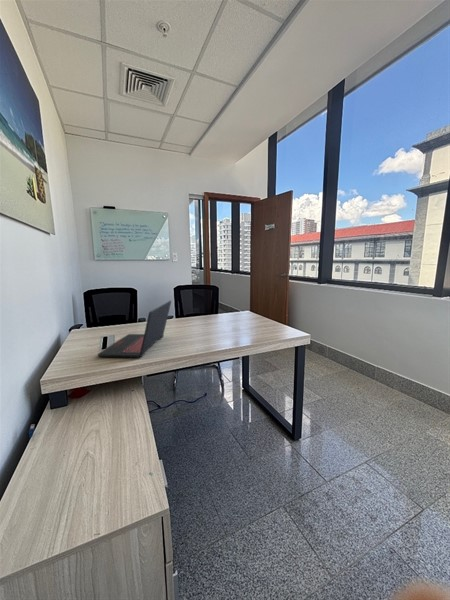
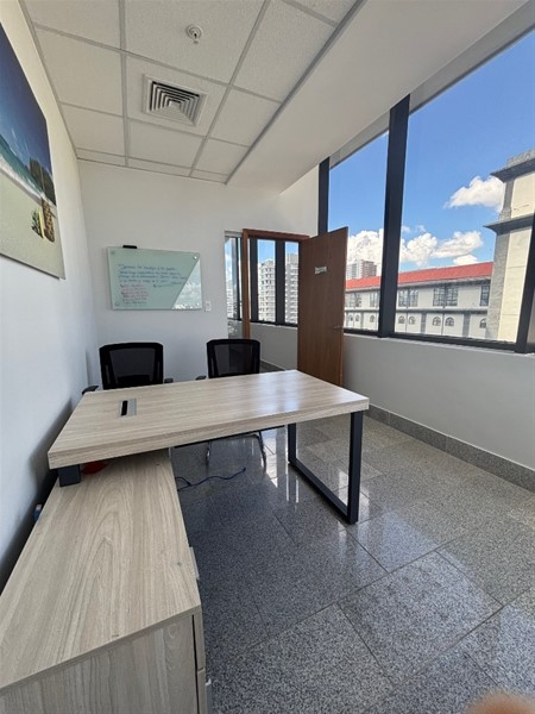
- laptop [97,299,172,359]
